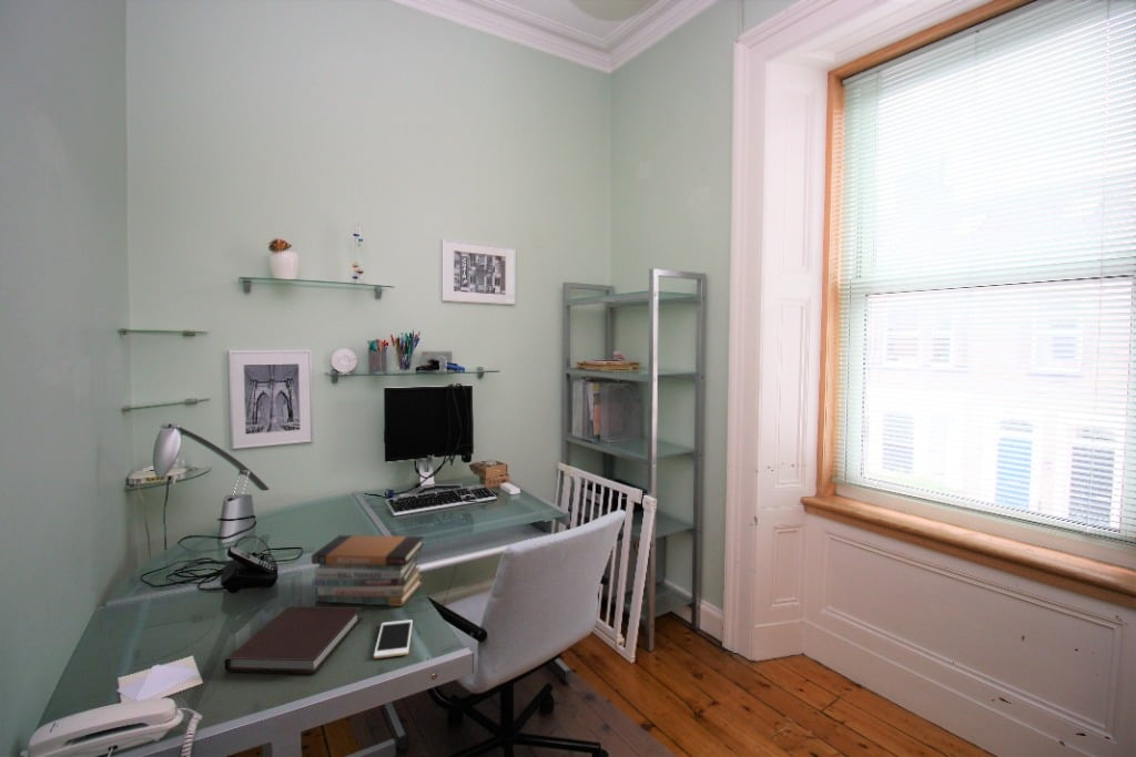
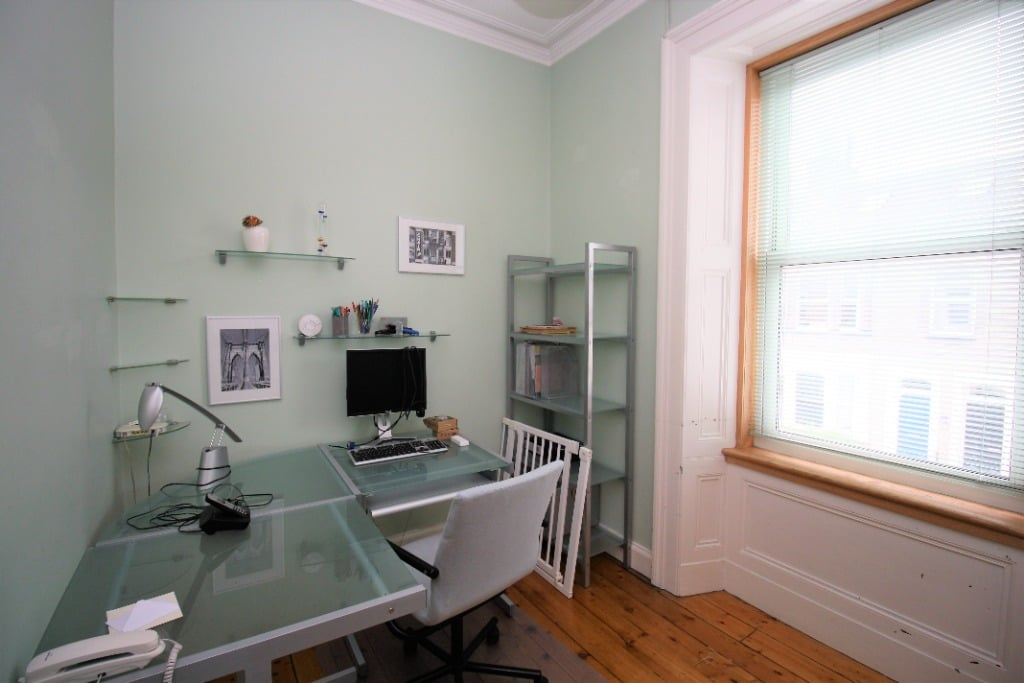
- book stack [311,534,425,607]
- notebook [224,605,363,675]
- cell phone [373,618,414,659]
